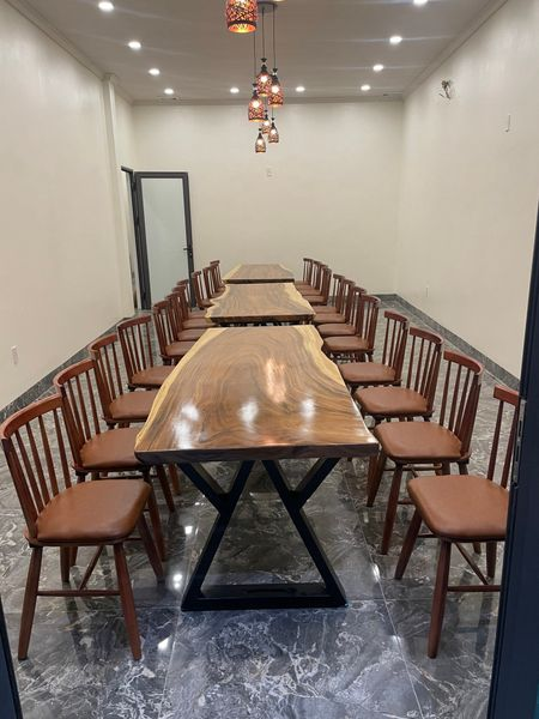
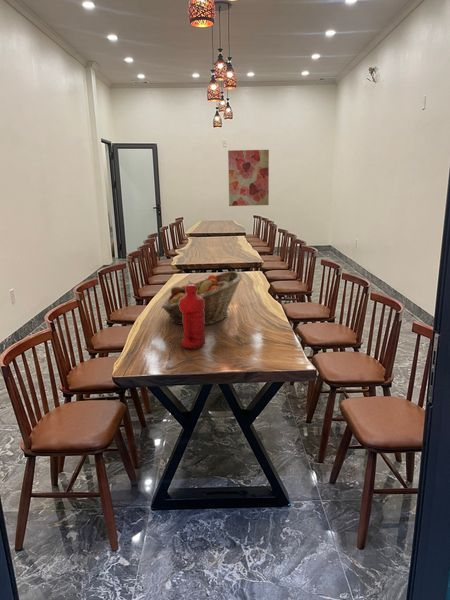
+ wall art [227,149,270,207]
+ fruit basket [161,270,243,326]
+ water bottle [179,284,206,350]
